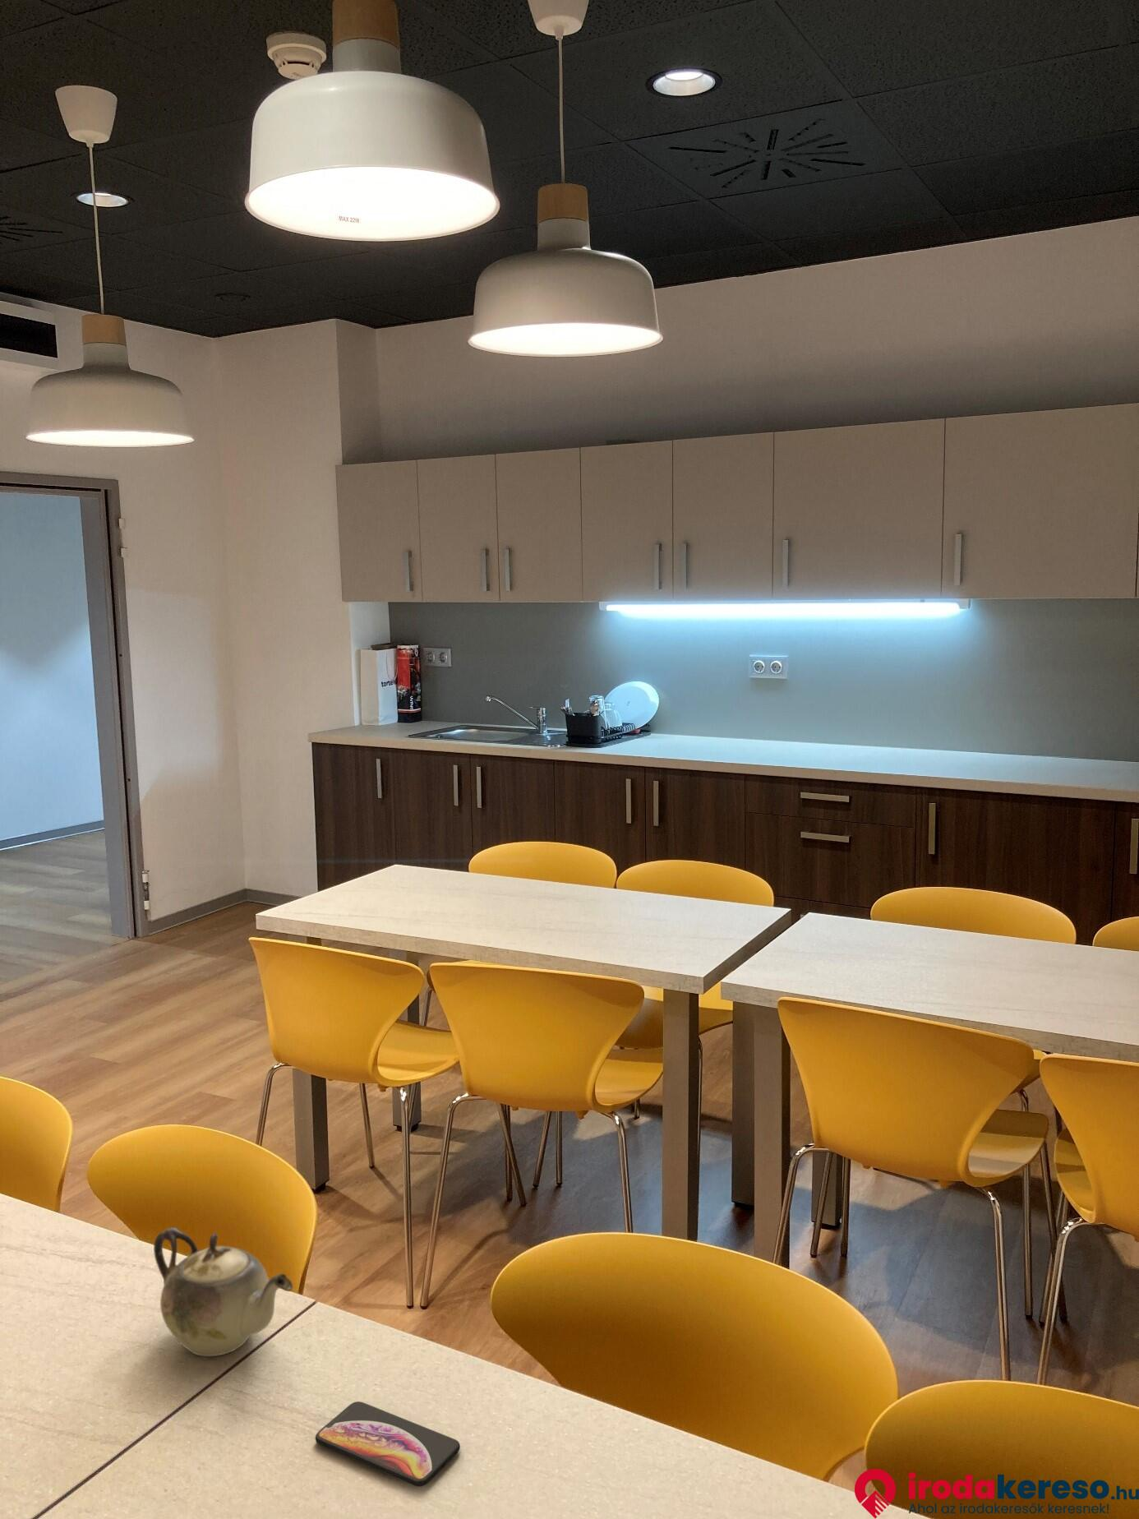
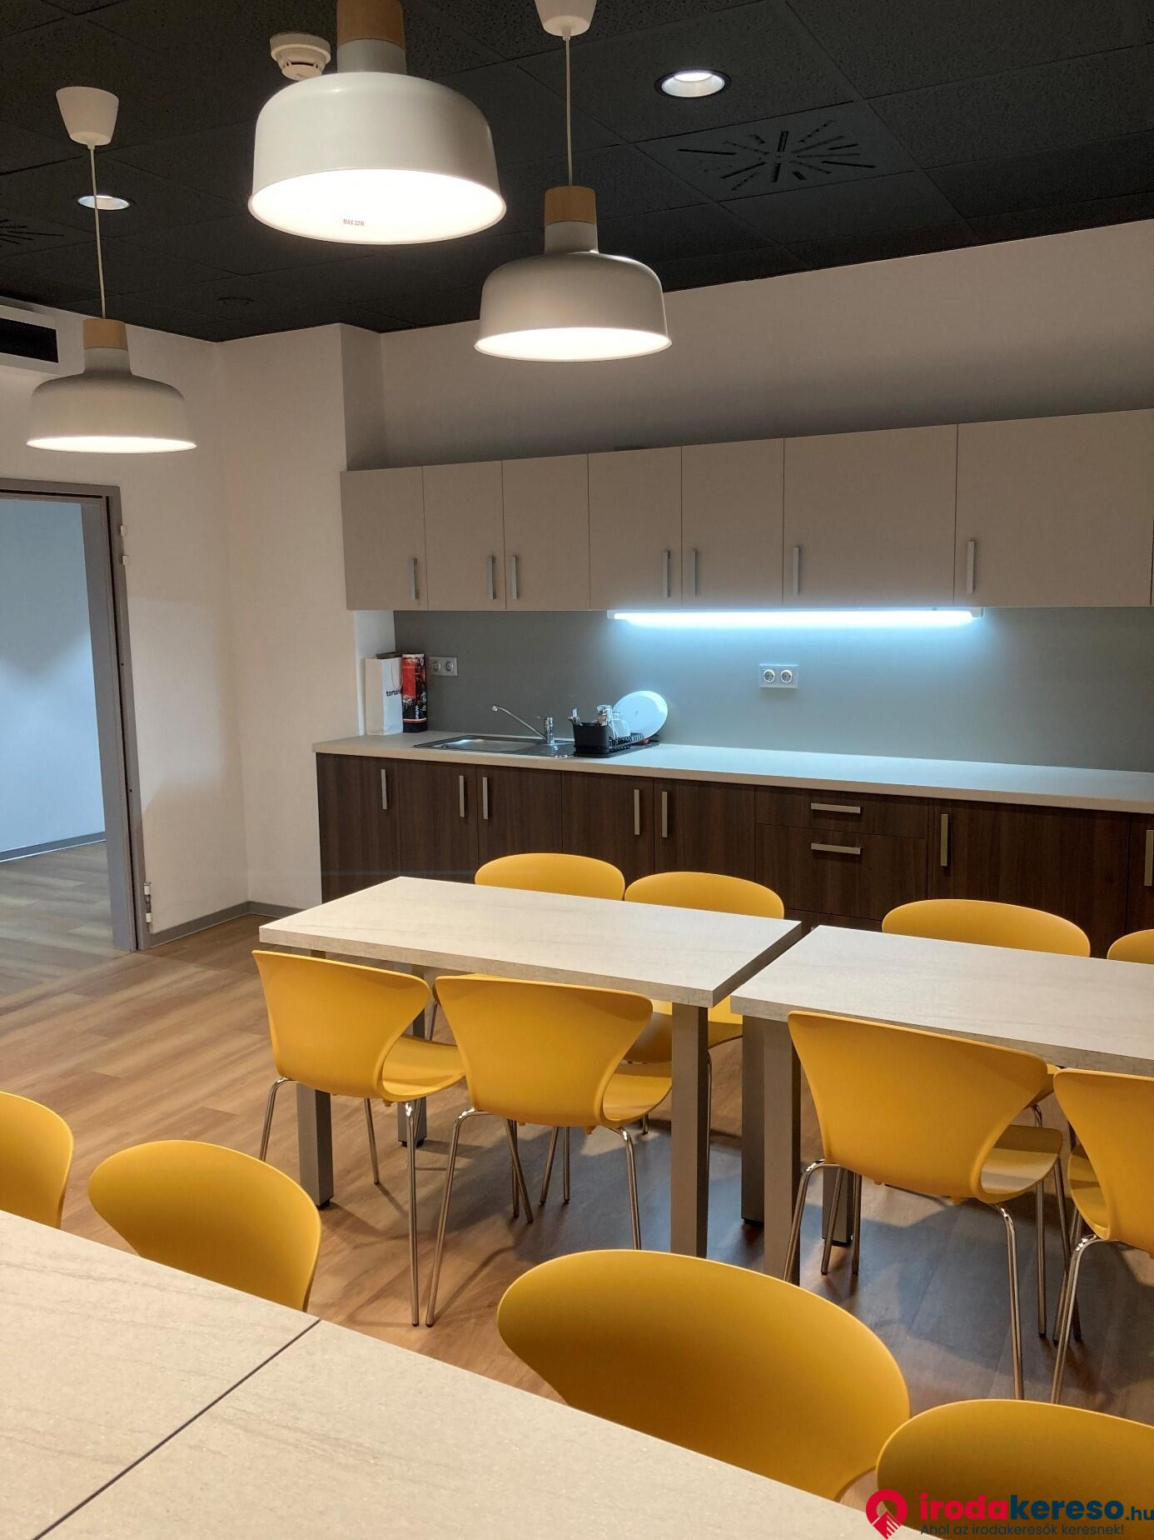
- smartphone [315,1401,461,1487]
- teapot [153,1226,293,1358]
